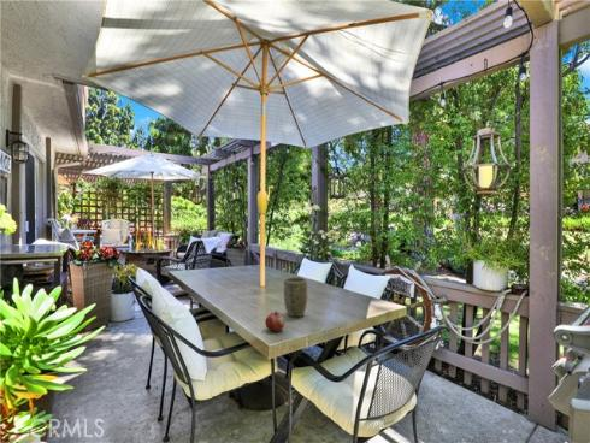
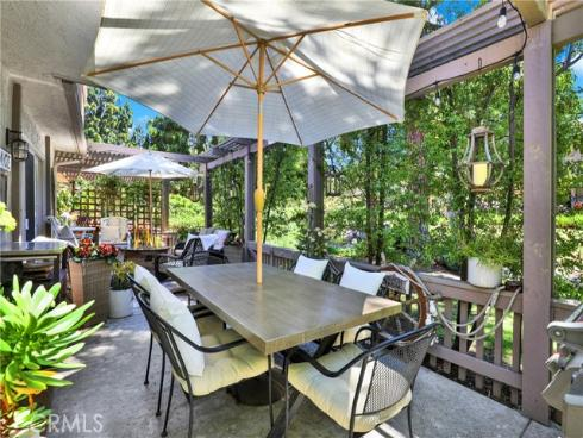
- fruit [264,311,285,332]
- plant pot [283,276,308,318]
